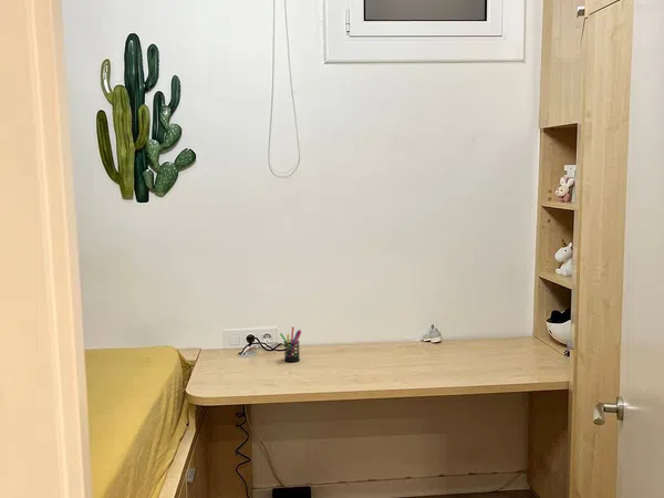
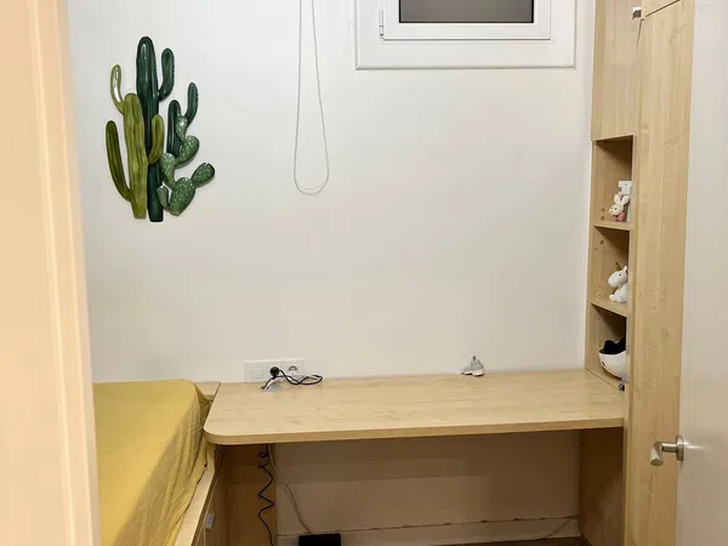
- pen holder [279,325,302,363]
